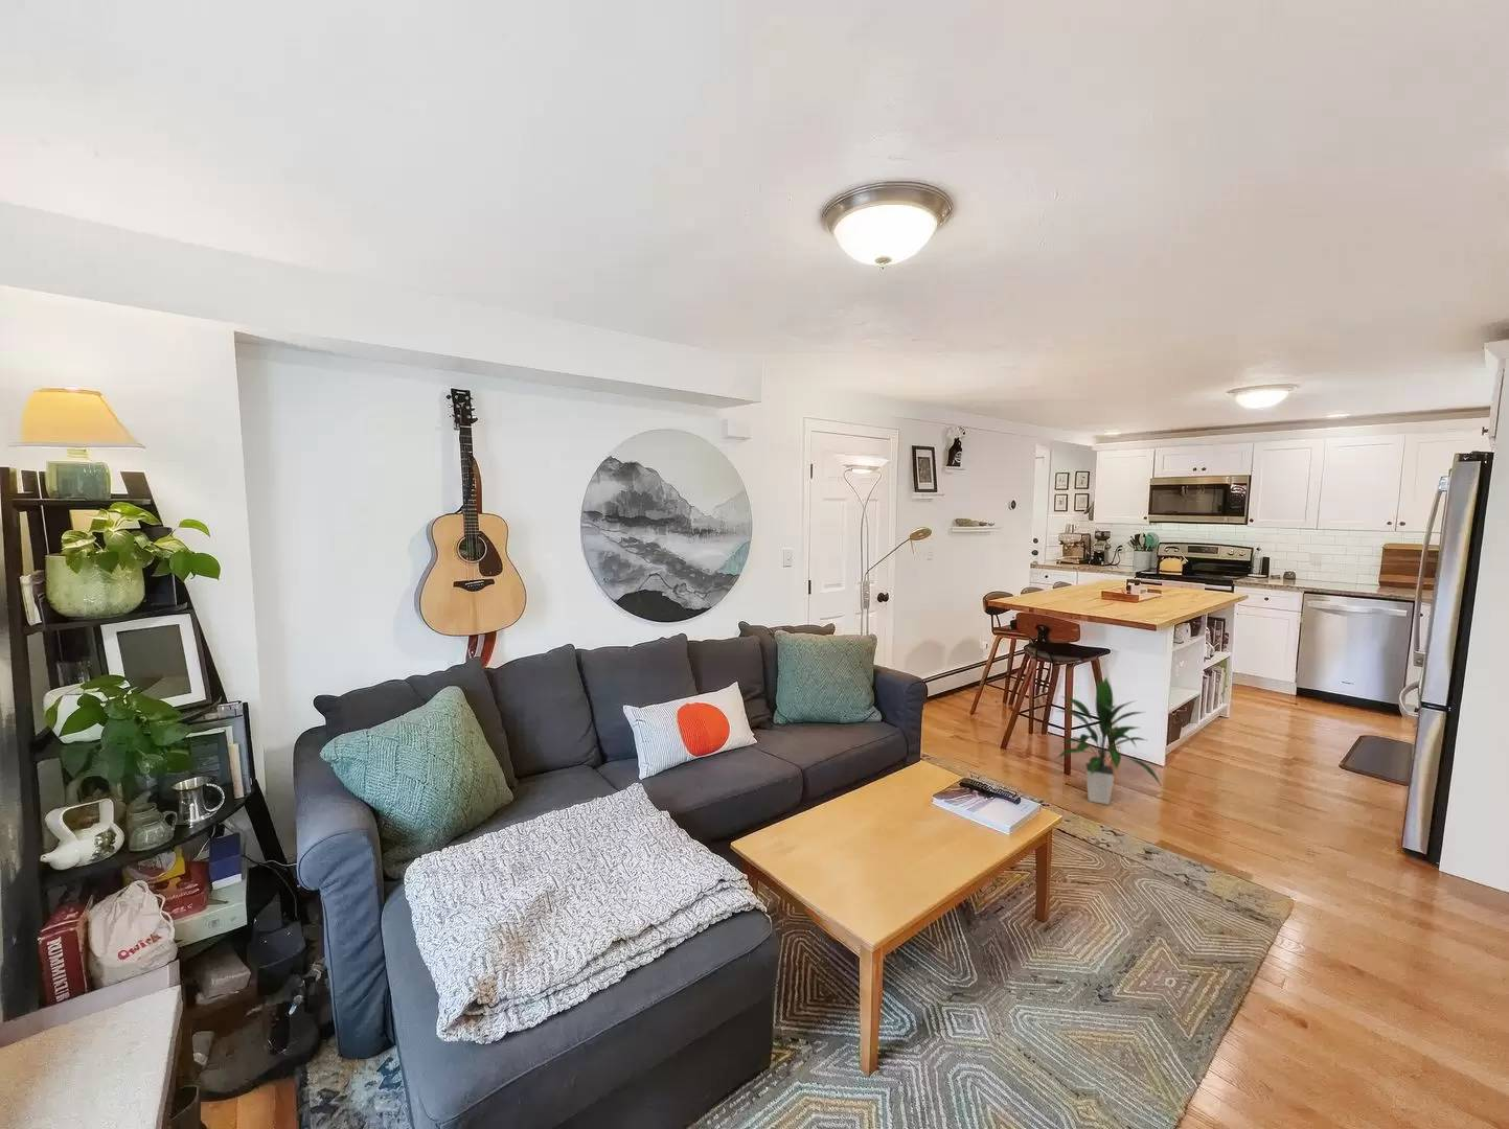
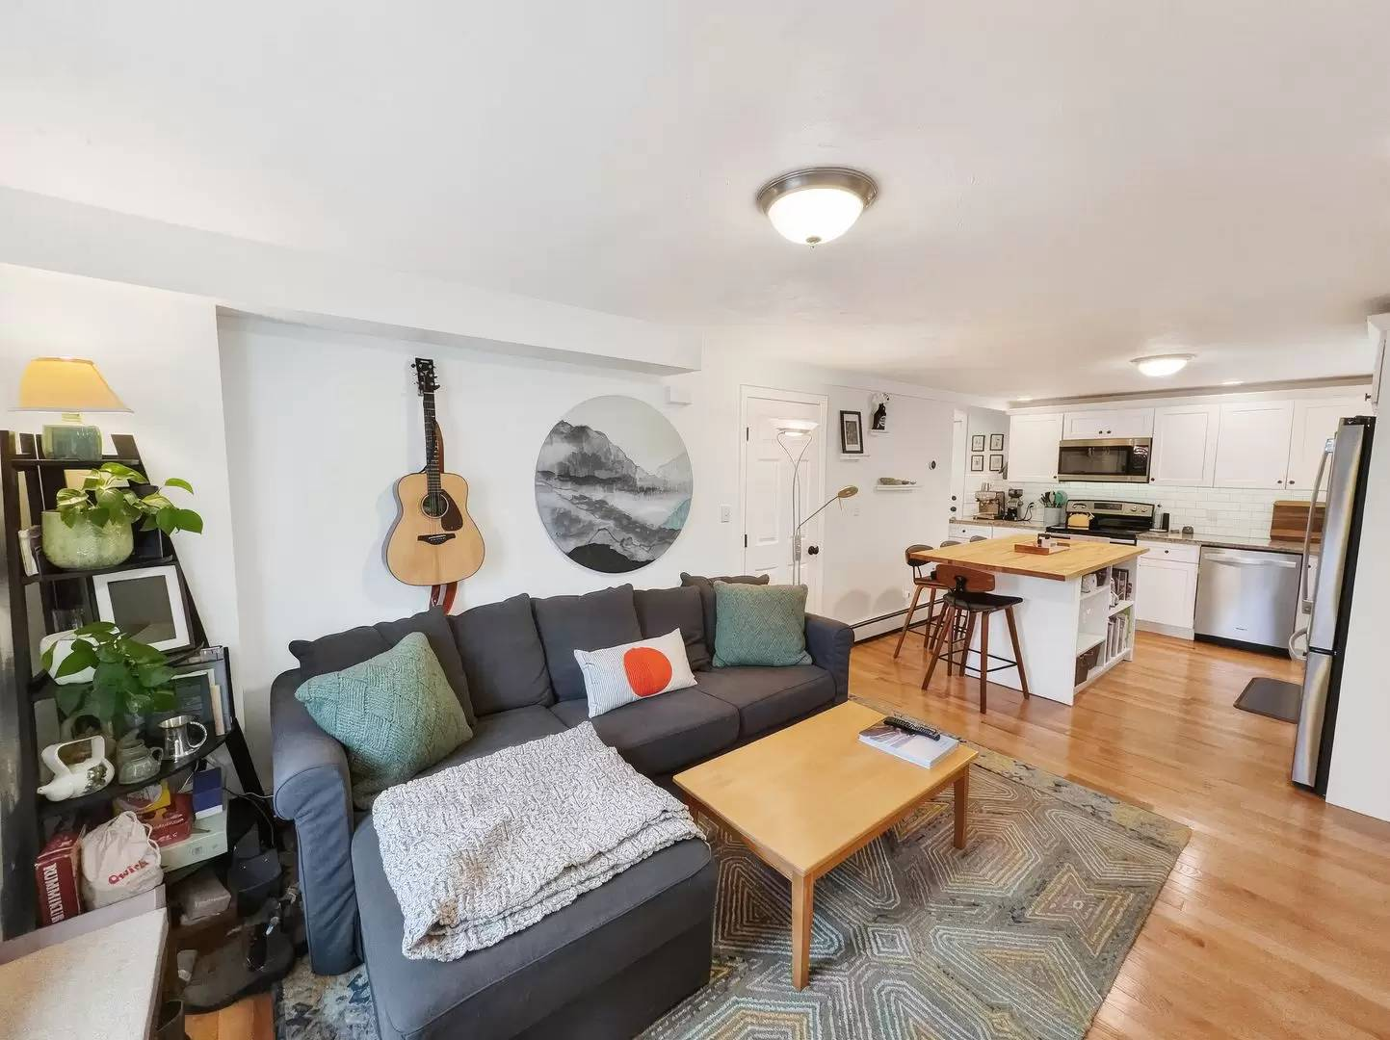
- indoor plant [1056,676,1164,806]
